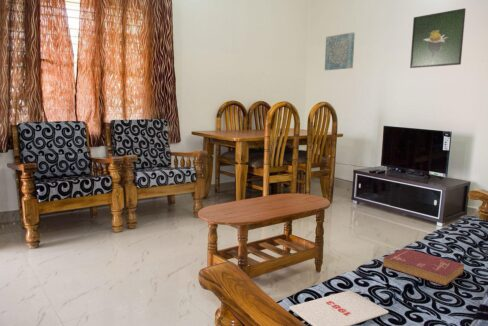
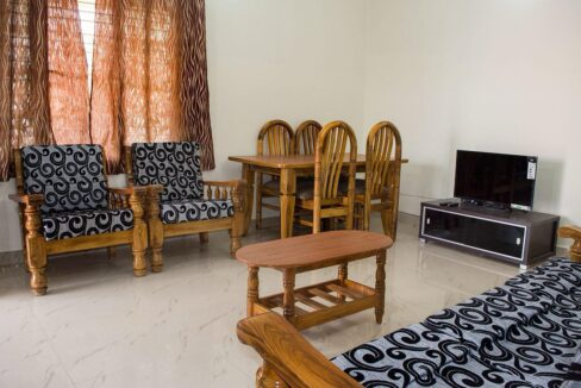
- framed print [409,7,467,69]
- magazine [288,289,389,326]
- book [382,247,465,287]
- wall art [324,31,356,71]
